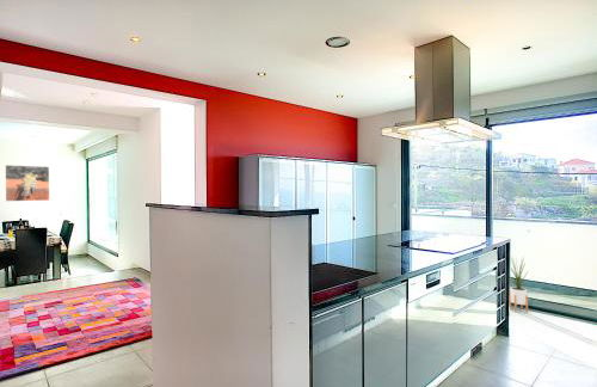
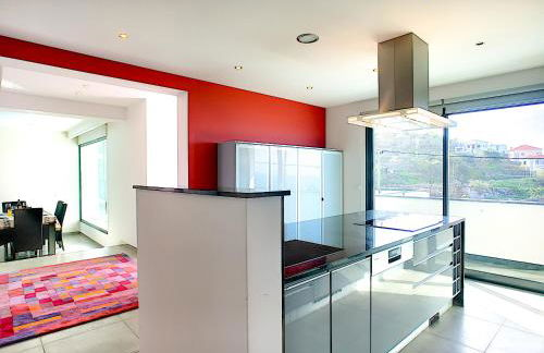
- house plant [509,256,534,313]
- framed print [4,164,50,202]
